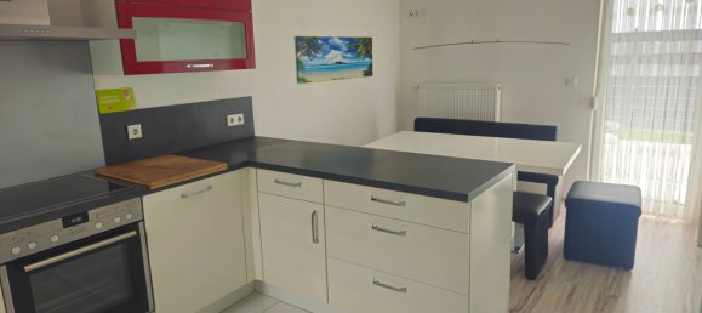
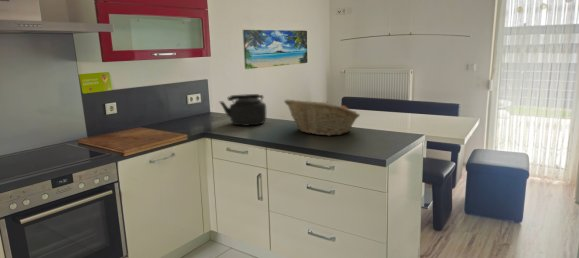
+ kettle [218,93,267,127]
+ fruit basket [283,99,361,137]
